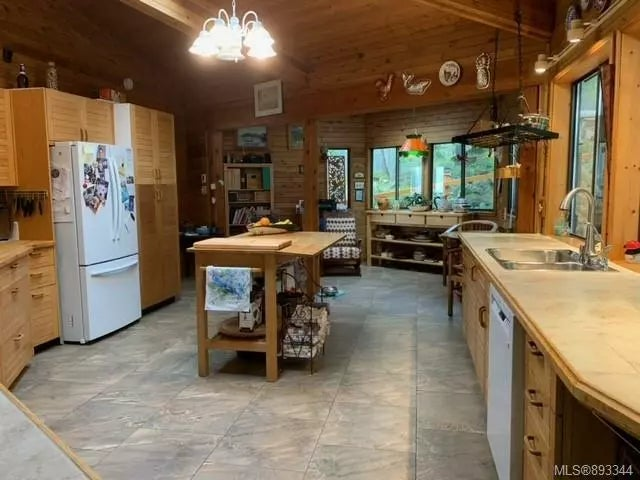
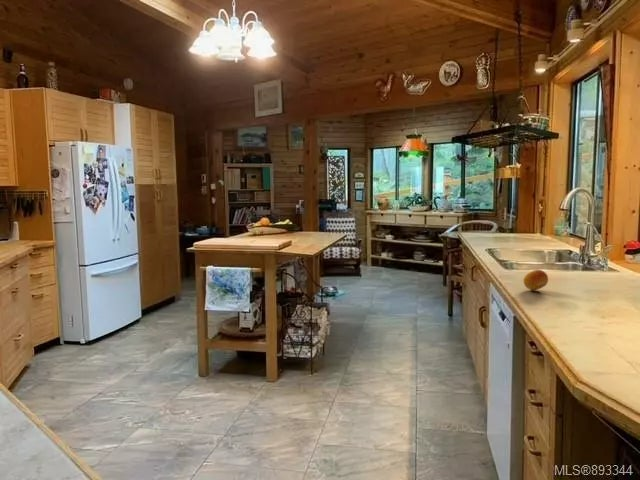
+ fruit [522,268,549,291]
